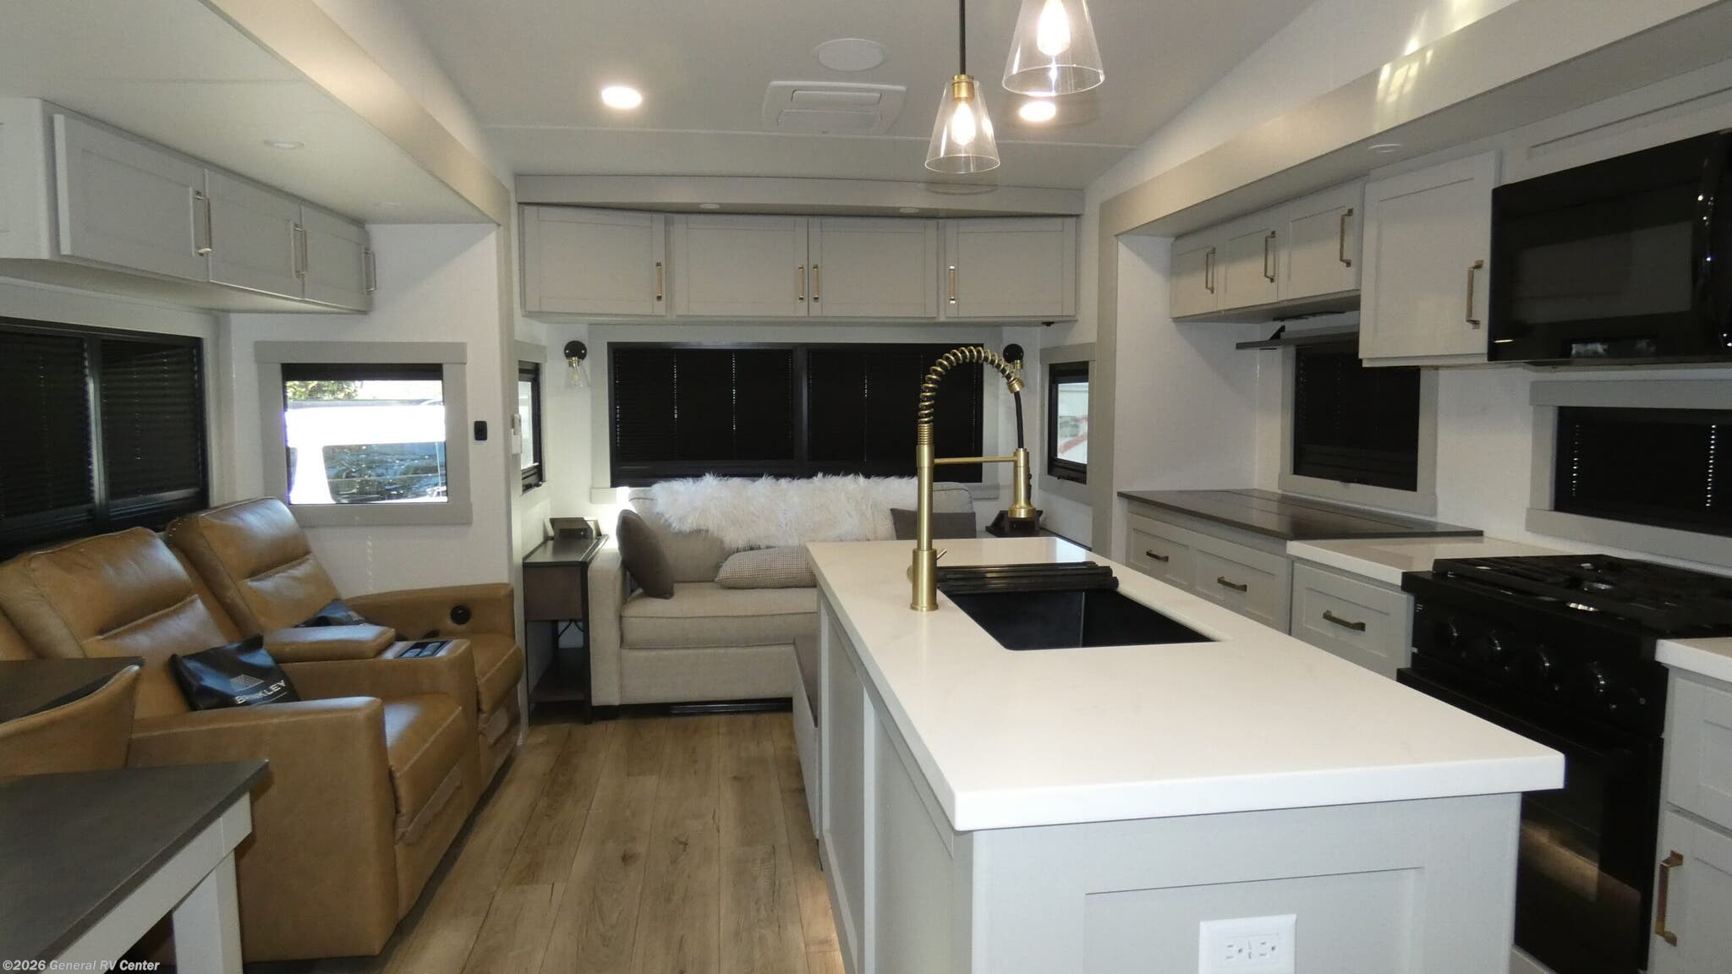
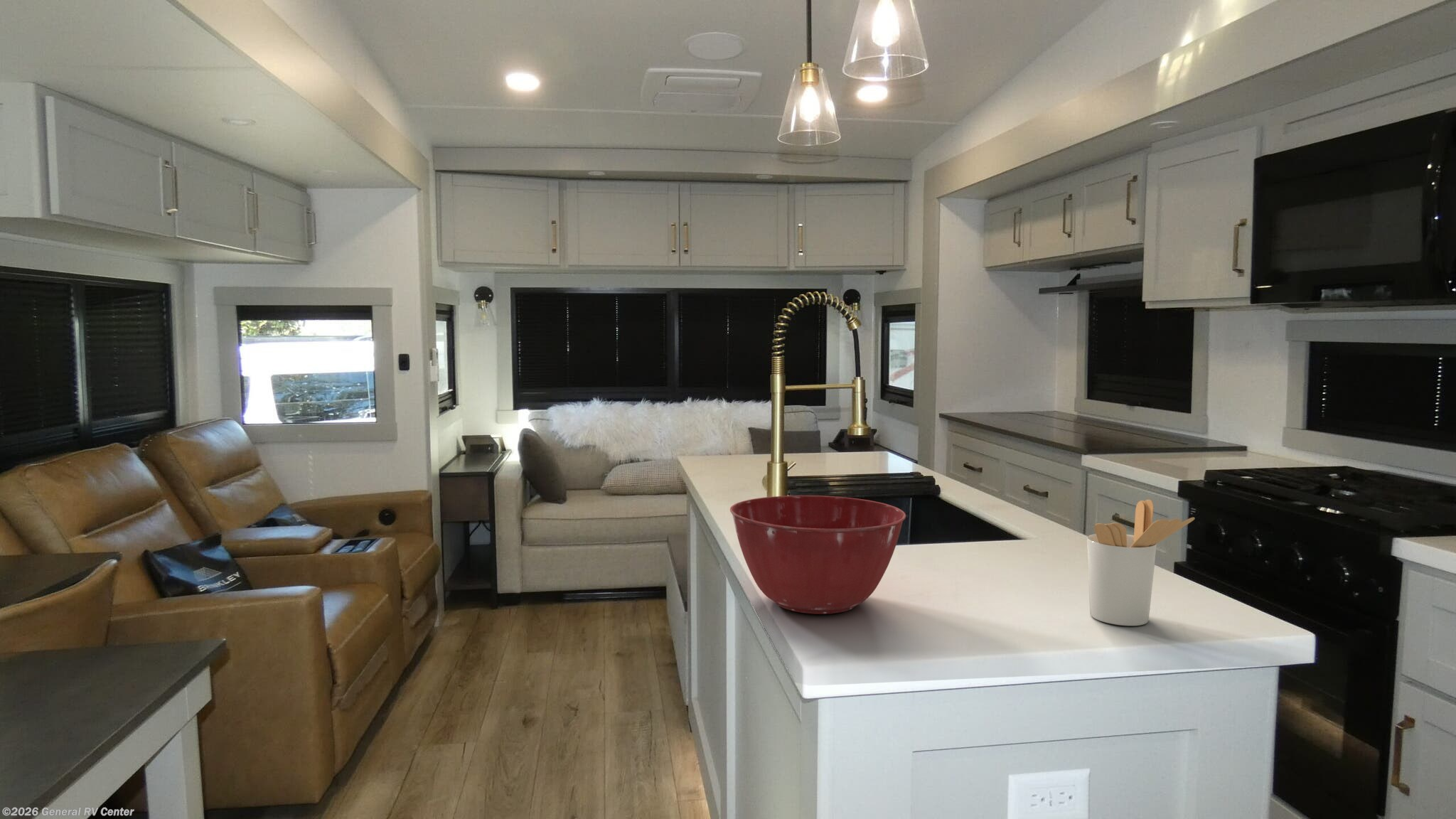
+ utensil holder [1086,499,1196,626]
+ mixing bowl [729,495,906,614]
